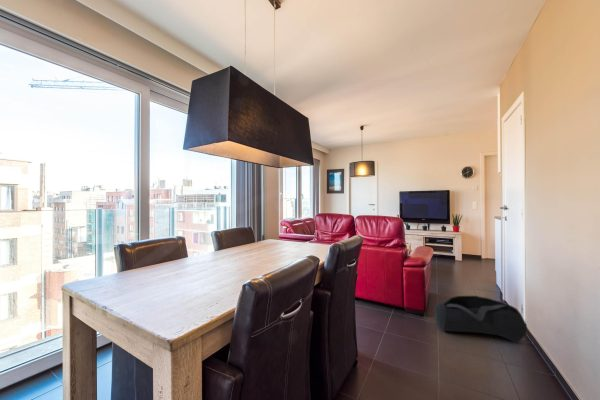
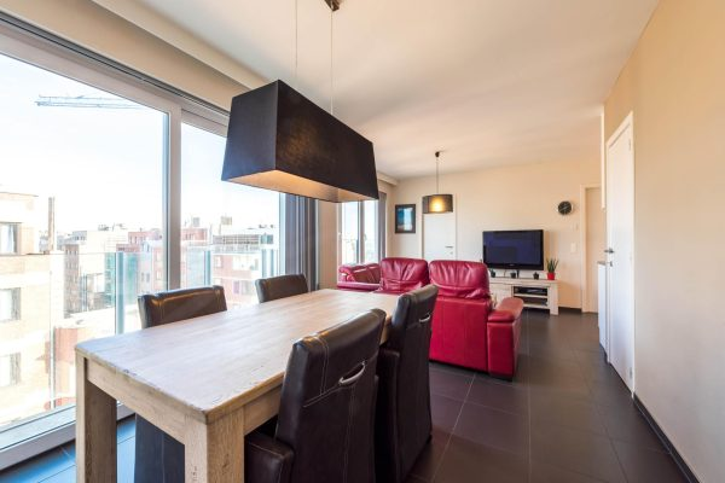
- bag [433,295,528,344]
